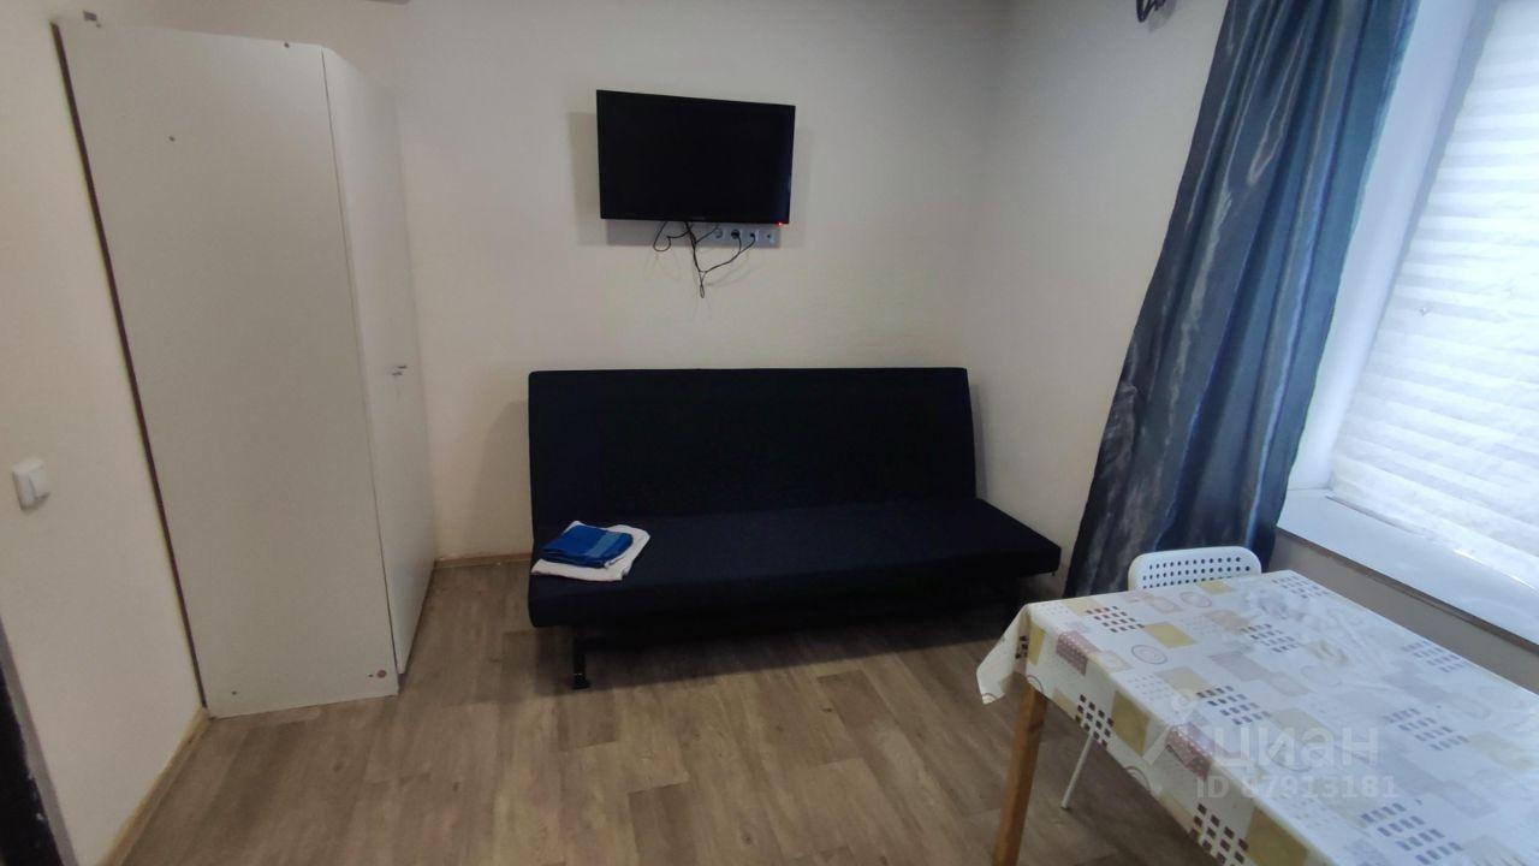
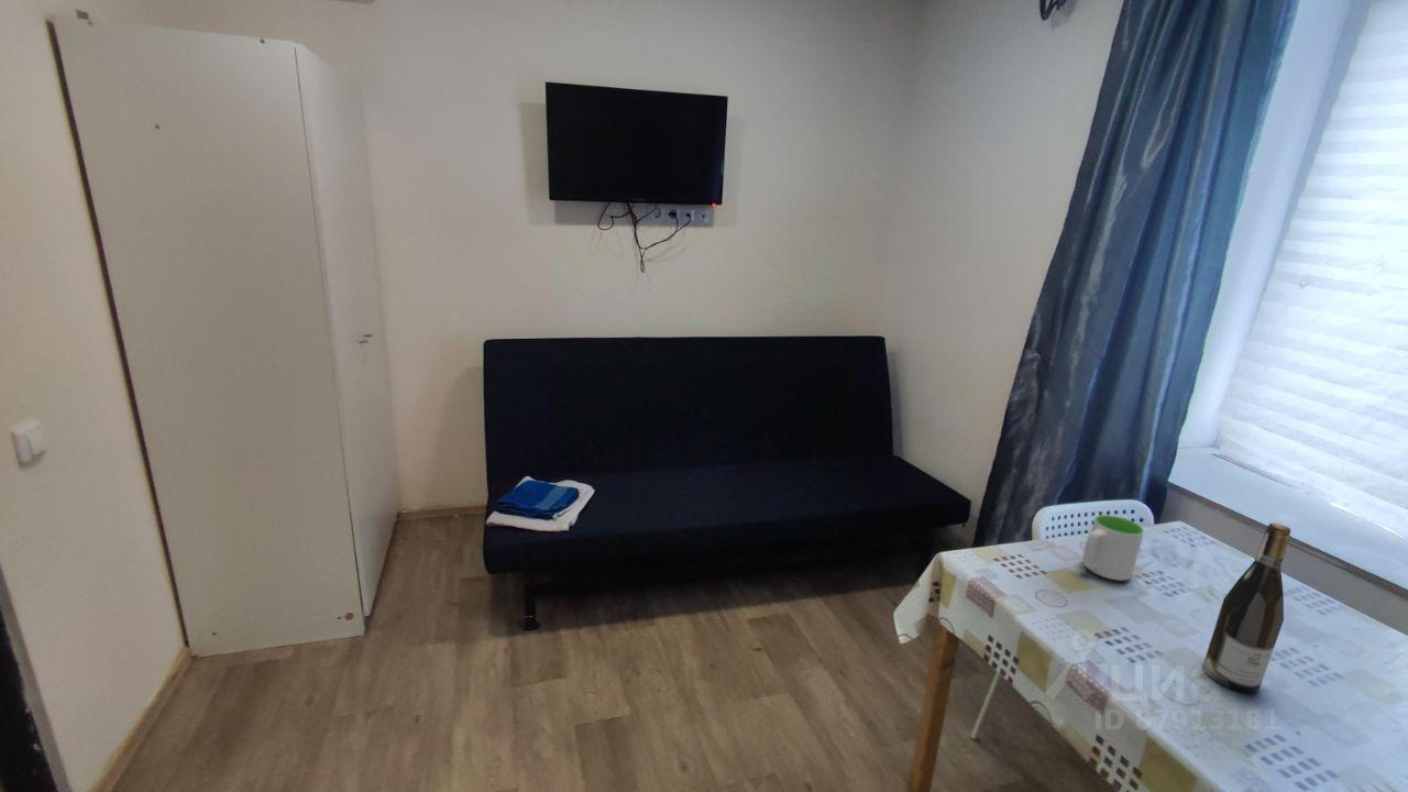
+ mug [1081,514,1145,582]
+ wine bottle [1202,521,1291,694]
